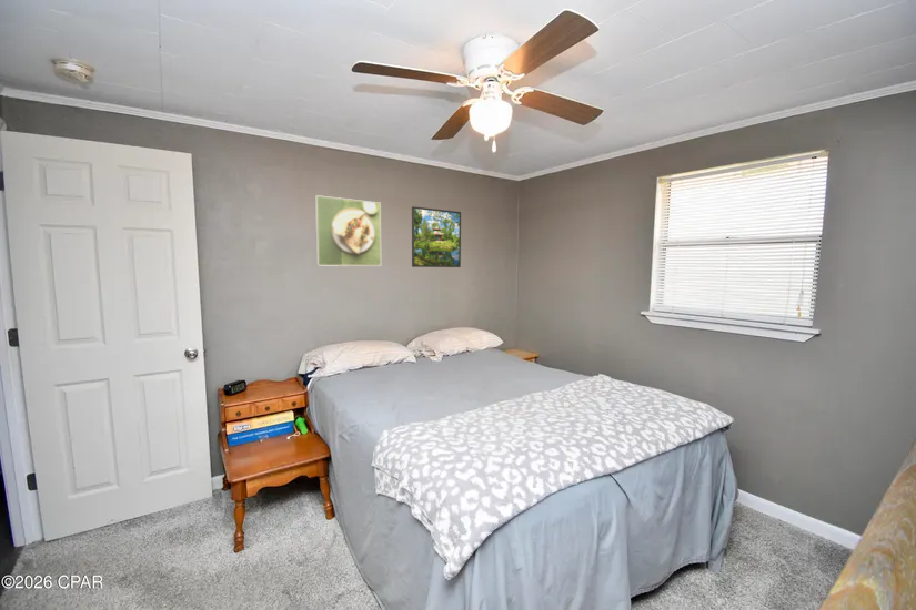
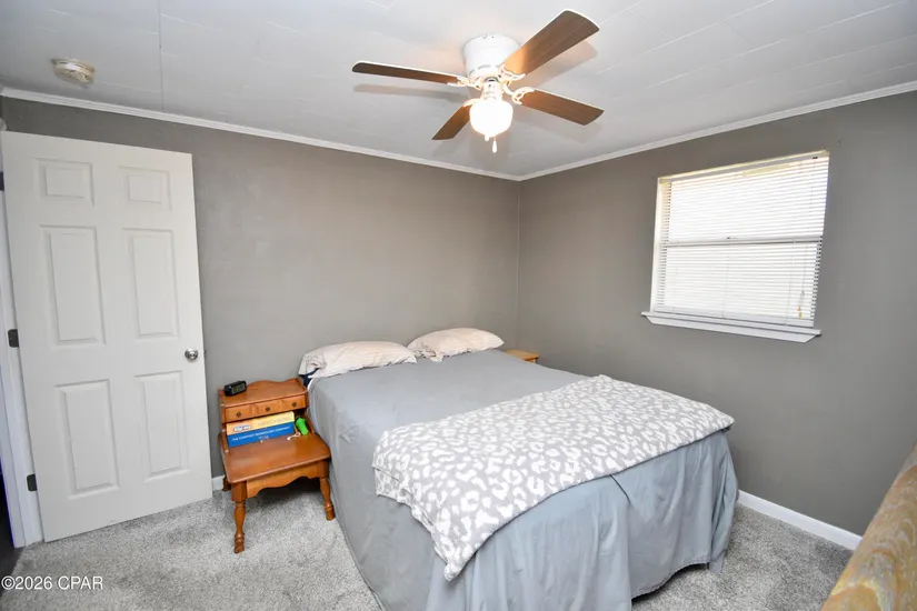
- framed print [411,205,462,268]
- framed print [314,194,382,267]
